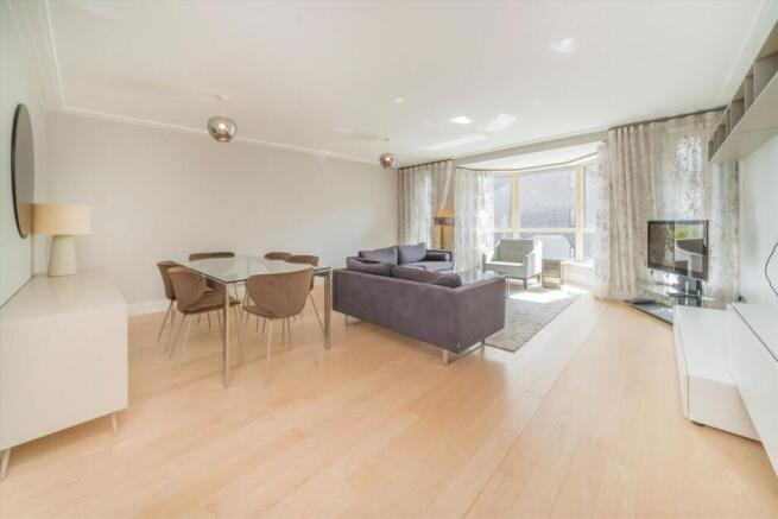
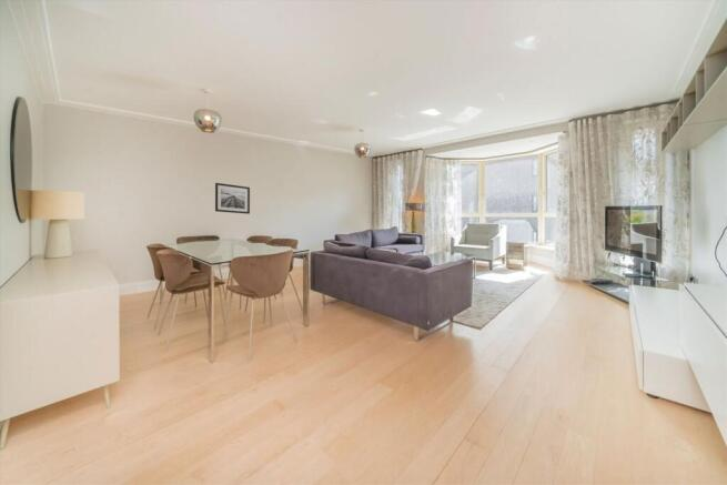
+ wall art [214,182,251,215]
